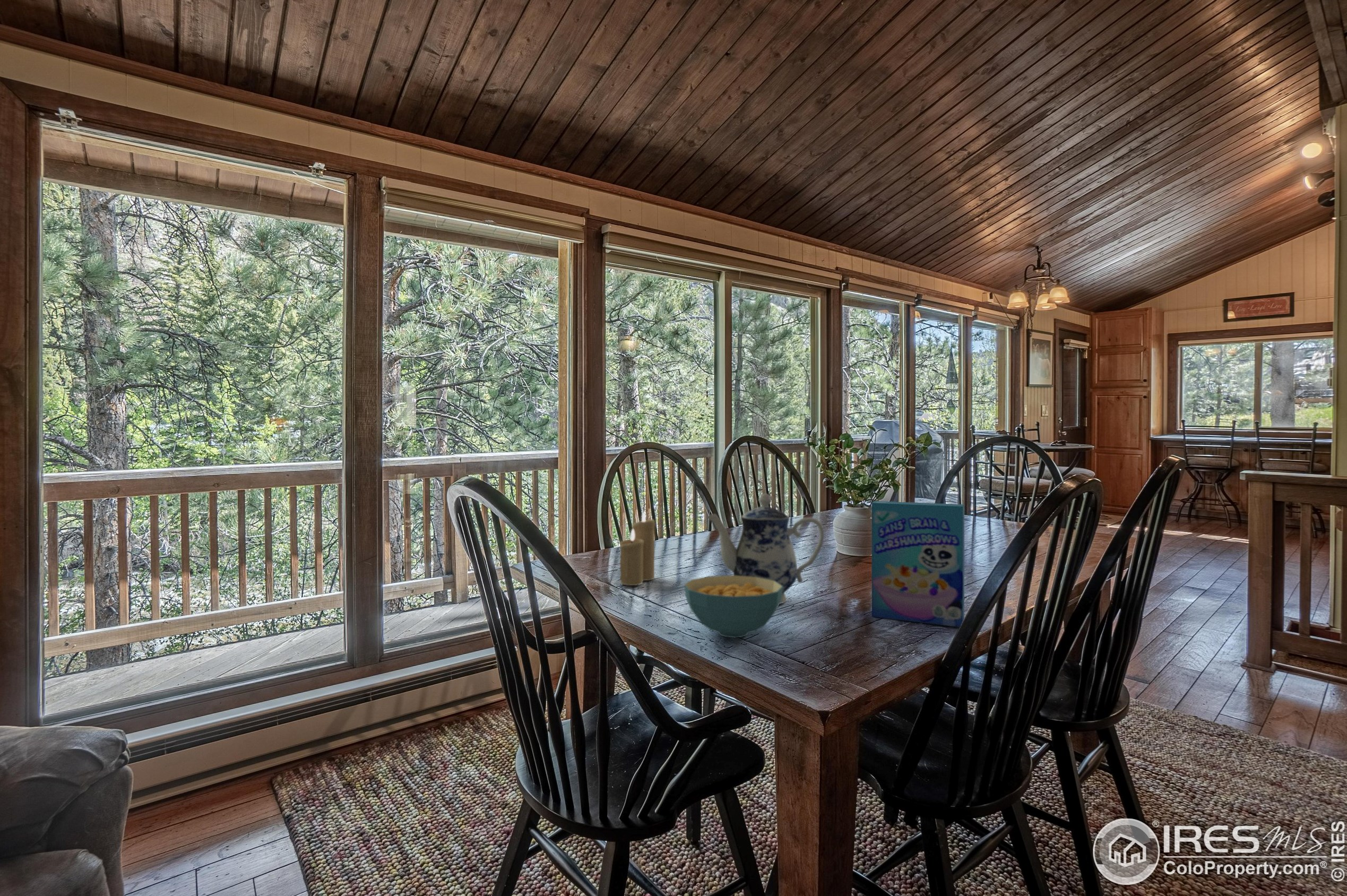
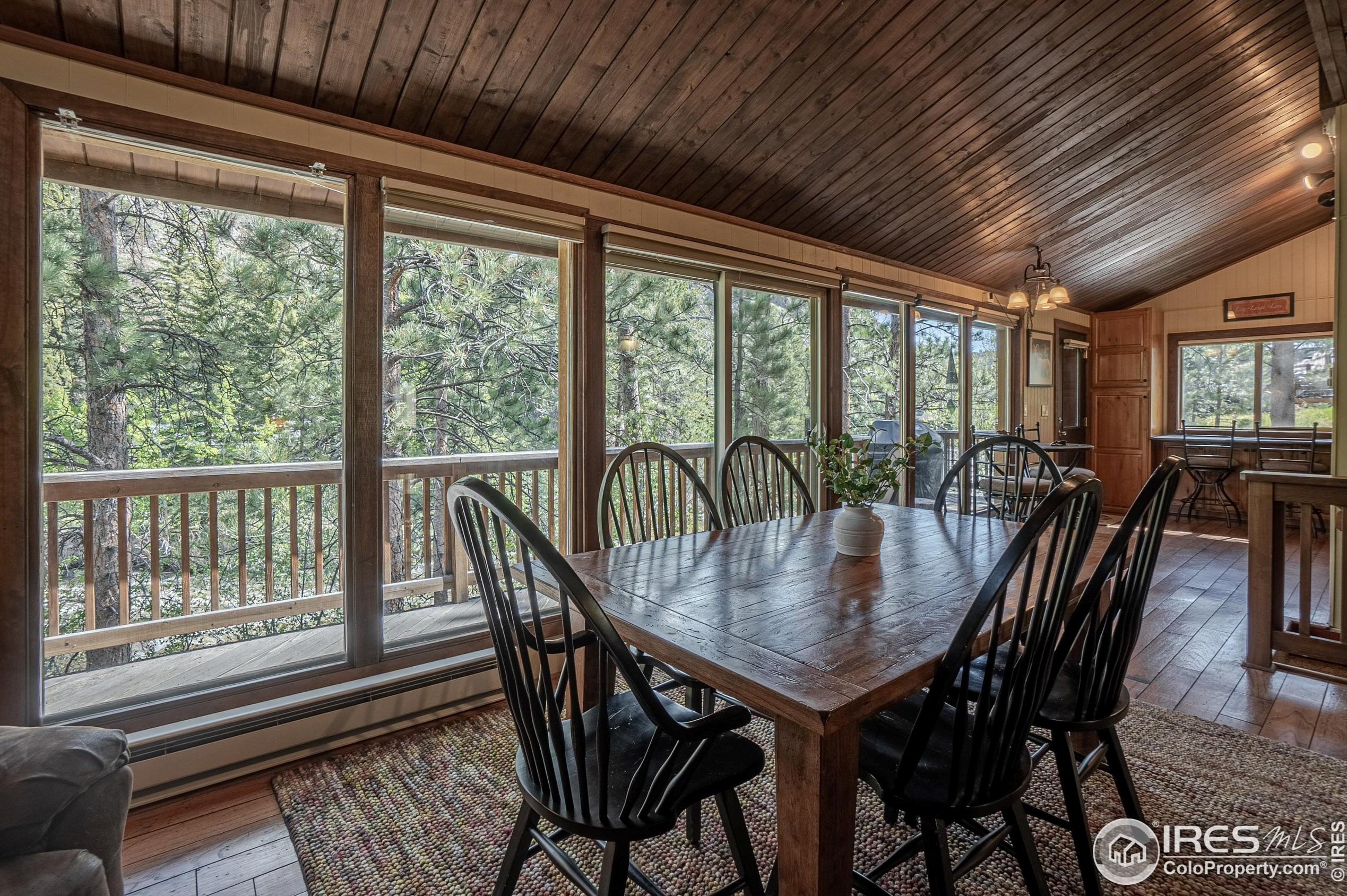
- teapot [706,494,825,604]
- candle [619,511,655,586]
- cereal box [871,501,965,627]
- cereal bowl [683,575,783,638]
